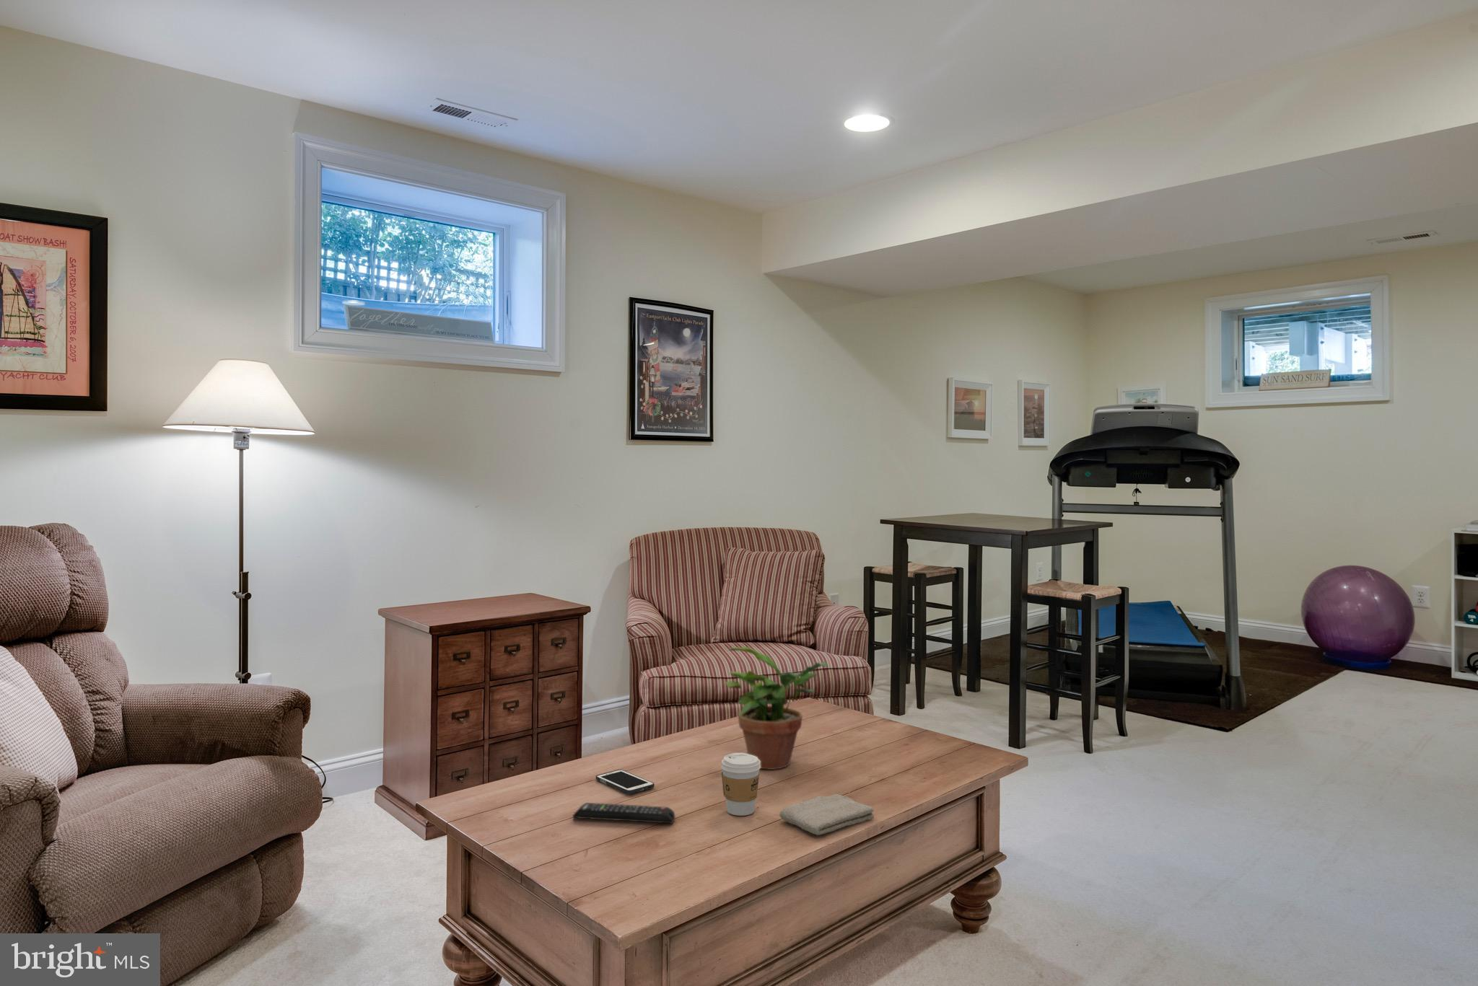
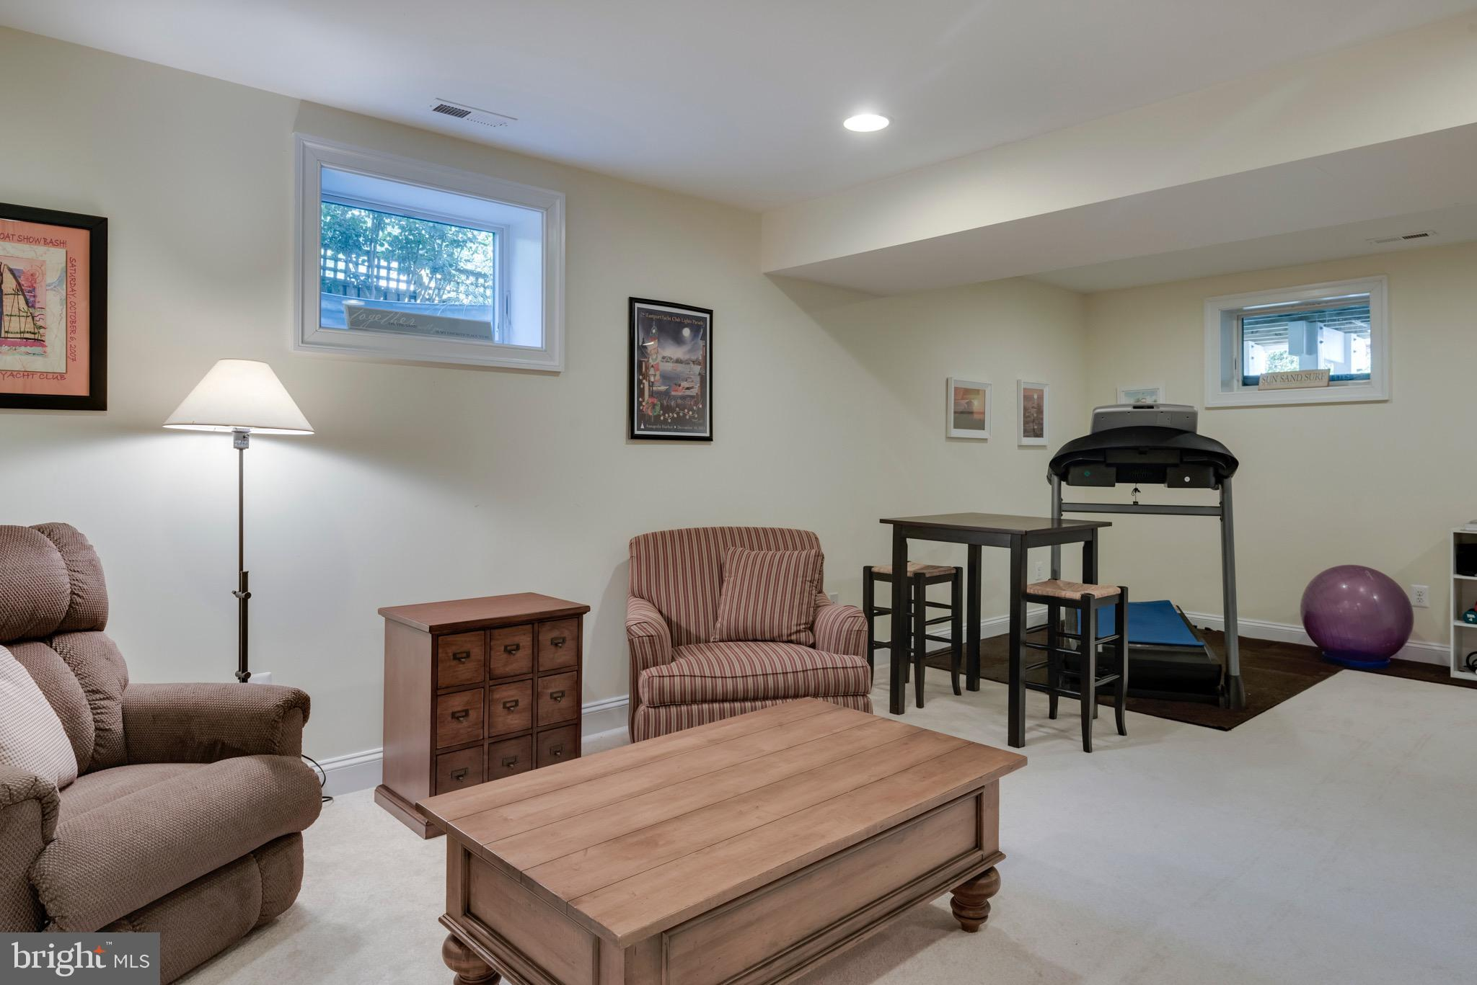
- potted plant [725,646,829,770]
- remote control [571,802,676,824]
- coffee cup [720,753,760,817]
- washcloth [779,793,875,836]
- cell phone [595,769,655,795]
